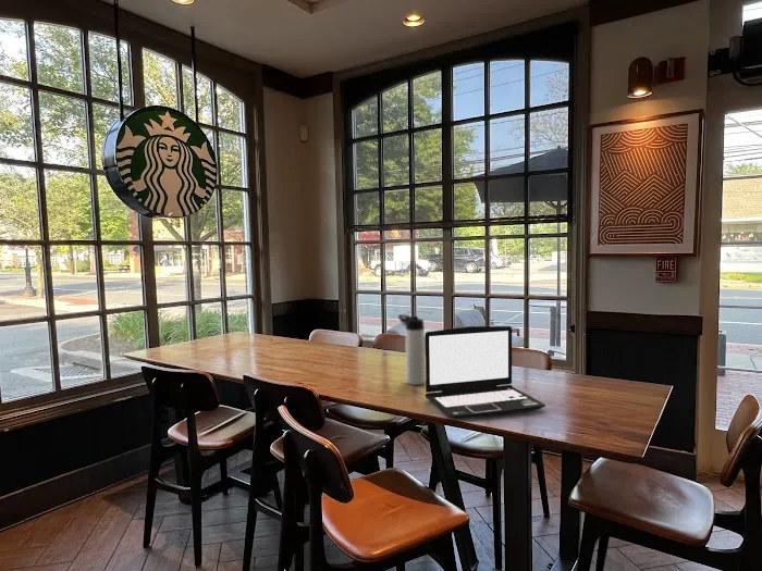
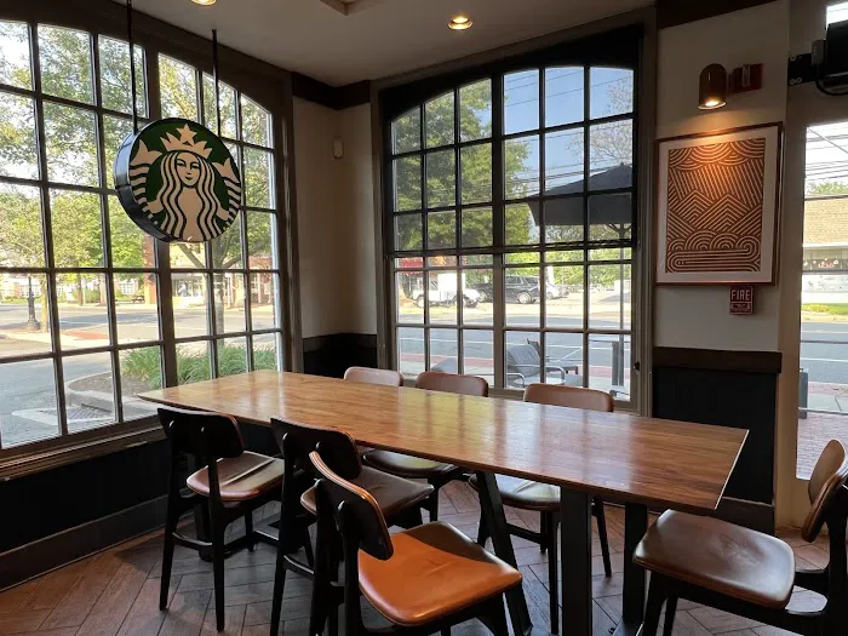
- thermos bottle [397,313,426,386]
- laptop [425,325,546,420]
